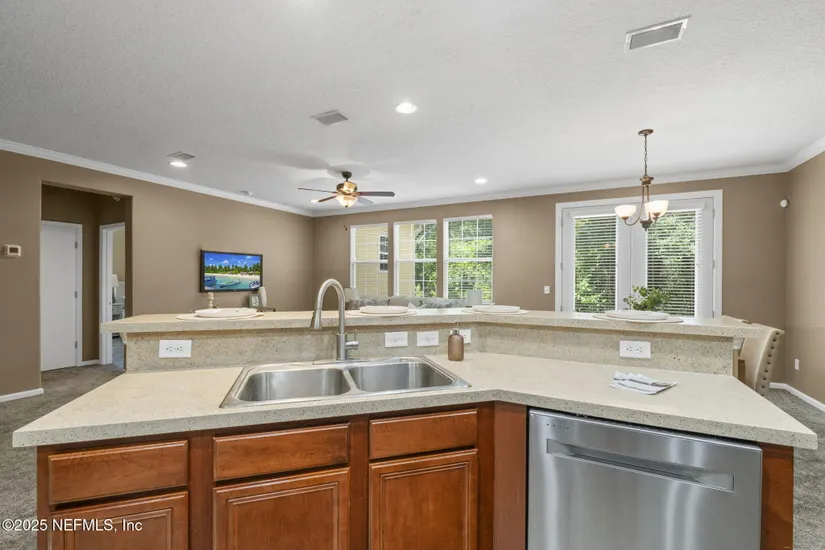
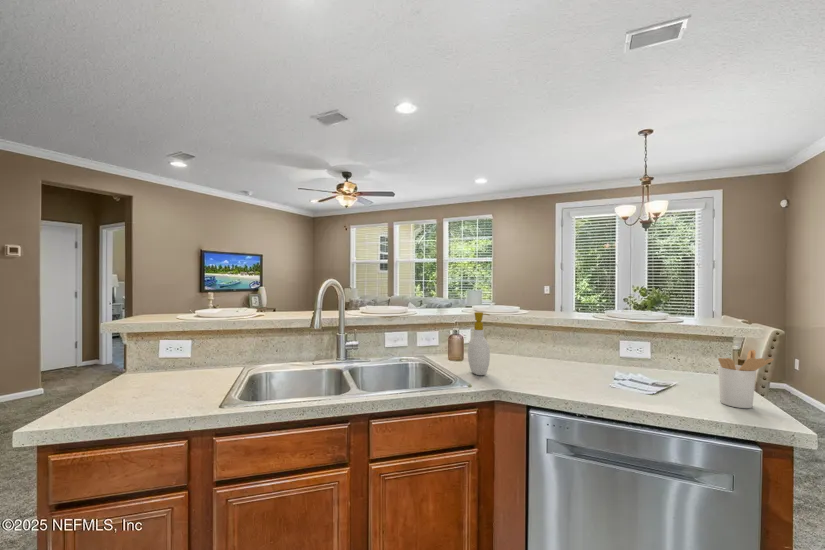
+ soap bottle [467,311,491,376]
+ utensil holder [717,349,775,409]
